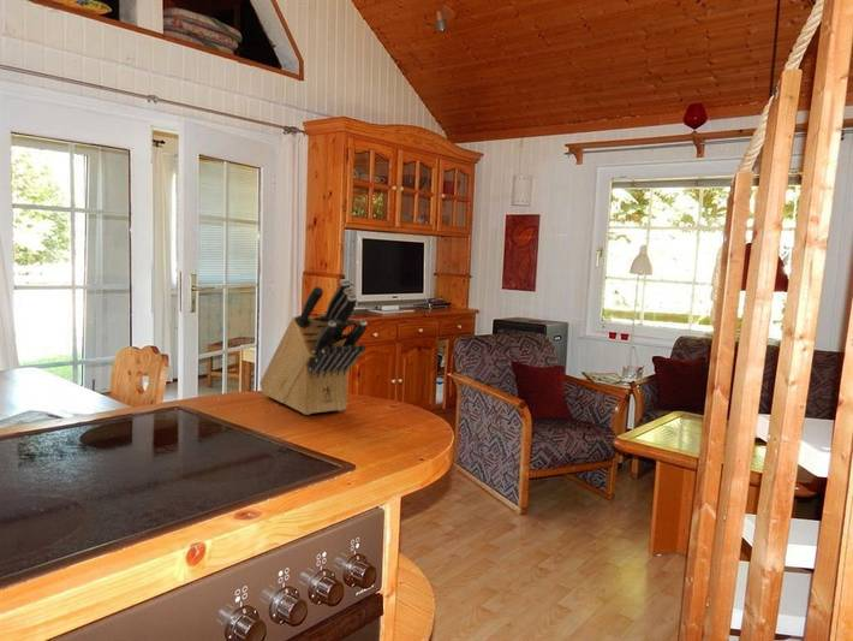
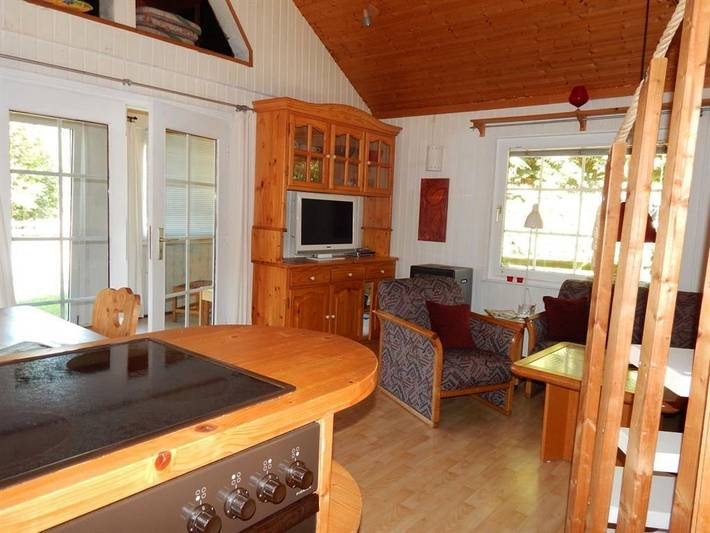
- knife block [258,278,369,416]
